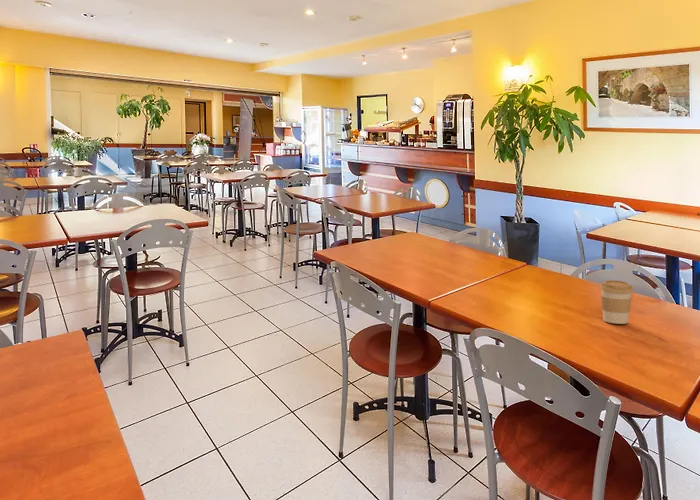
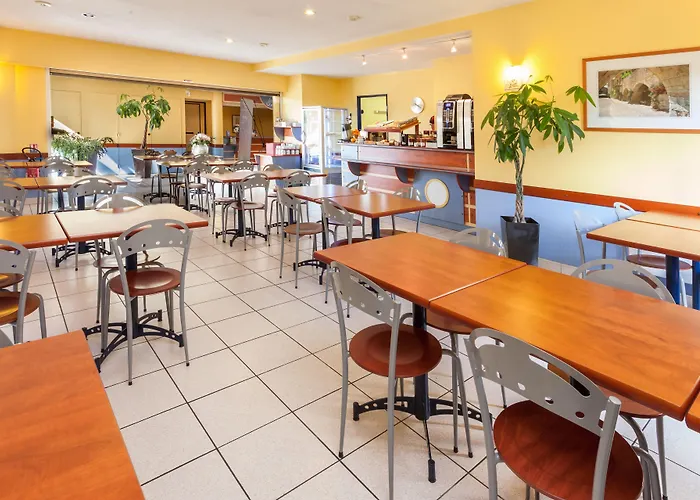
- coffee cup [599,279,635,325]
